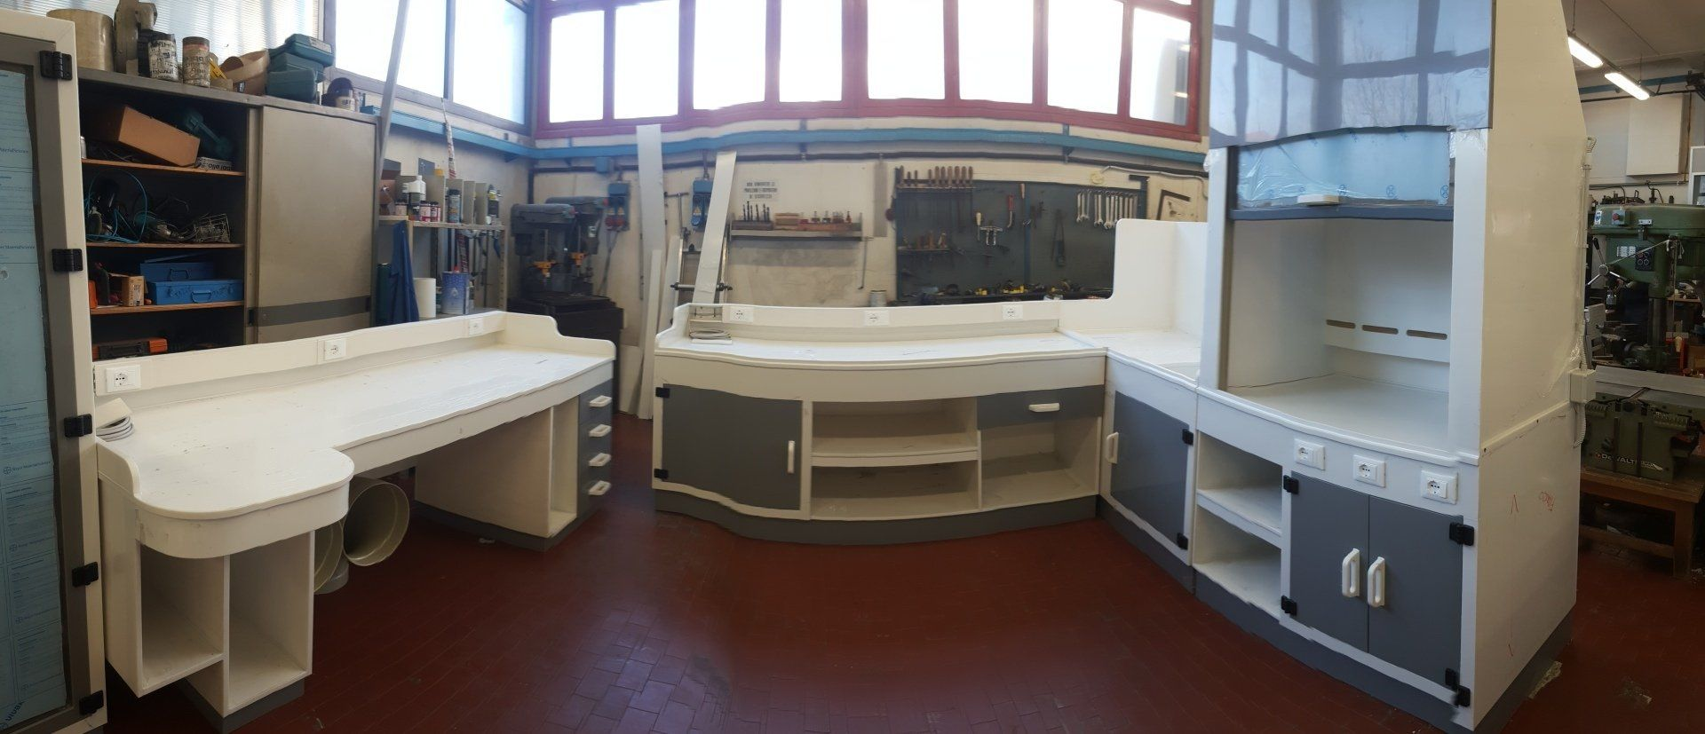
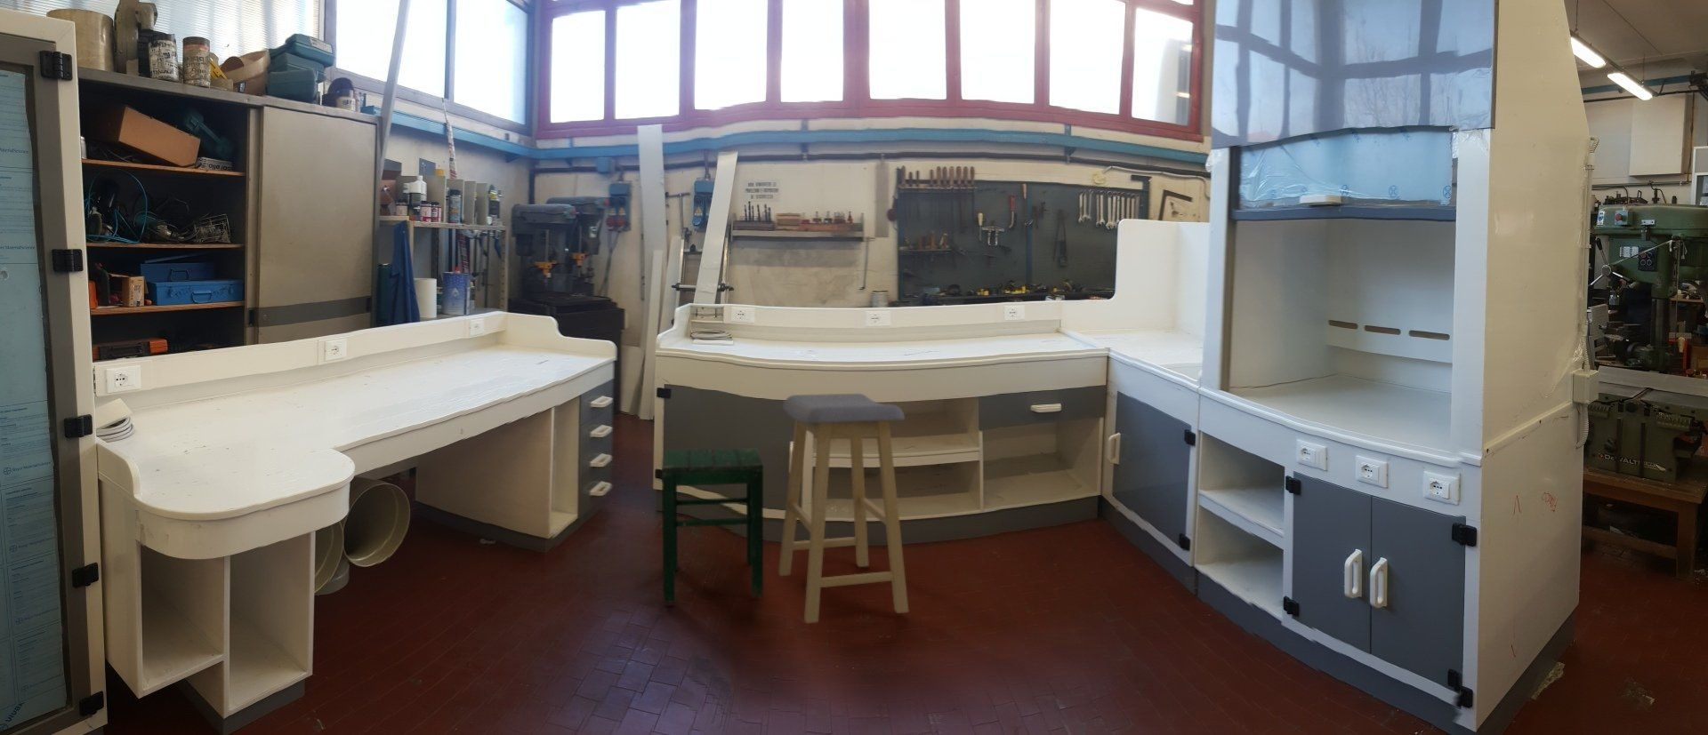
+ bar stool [778,393,910,624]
+ stool [661,448,765,603]
